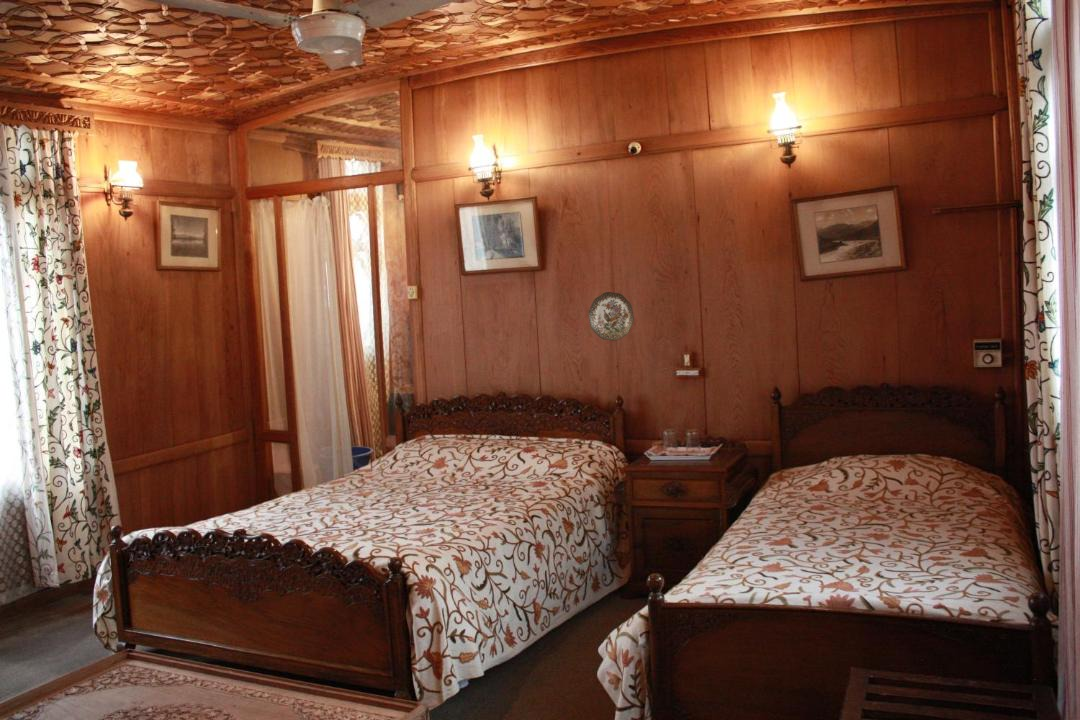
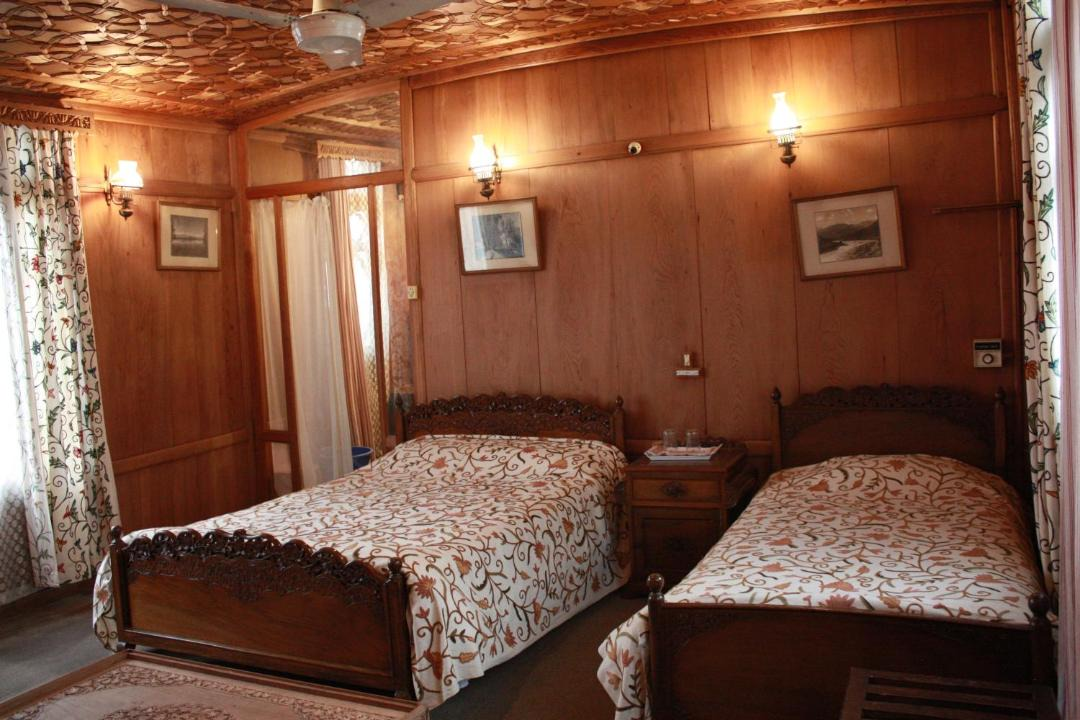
- decorative plate [588,291,635,342]
